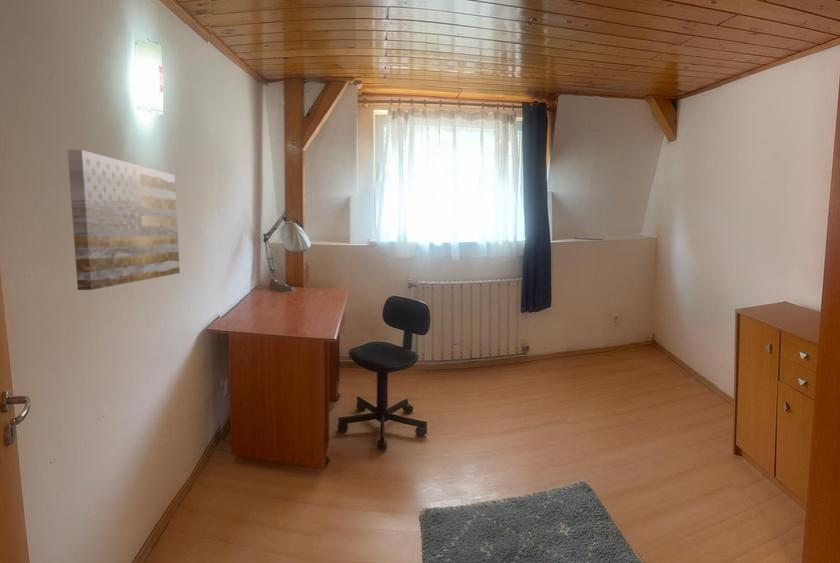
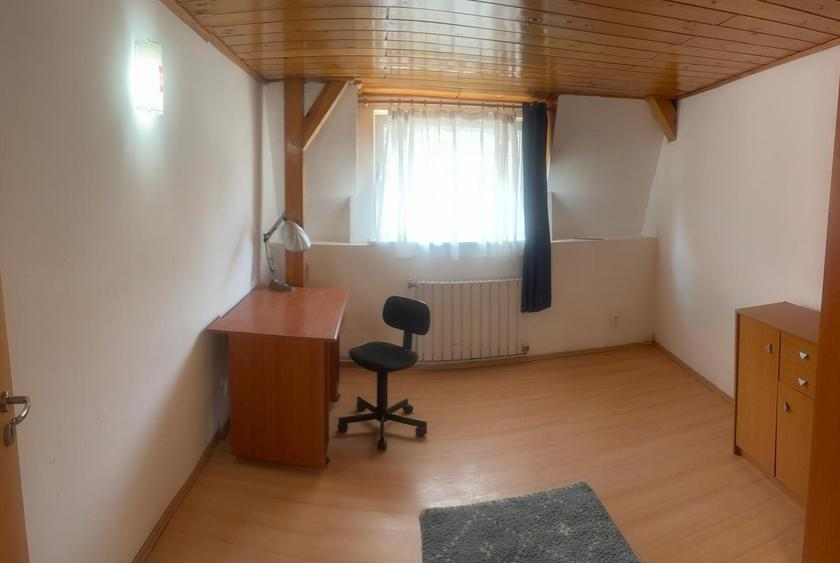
- wall art [67,149,181,291]
